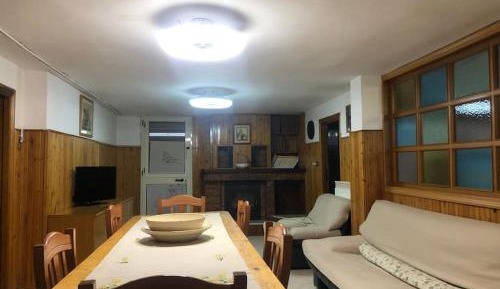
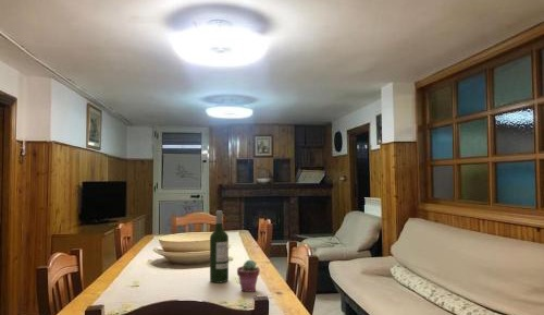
+ potted succulent [236,258,261,293]
+ wine bottle [209,209,230,284]
